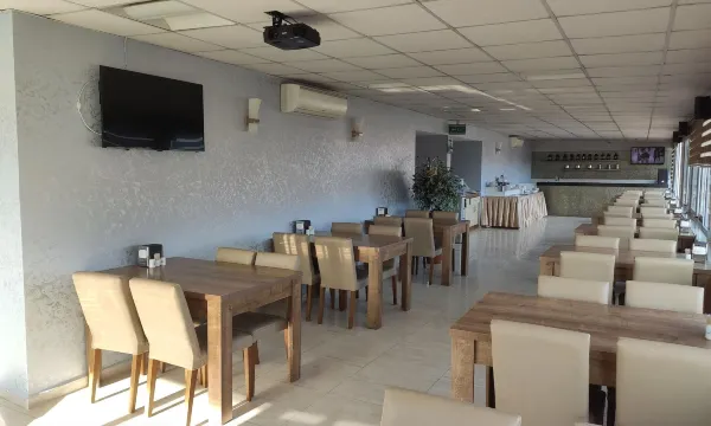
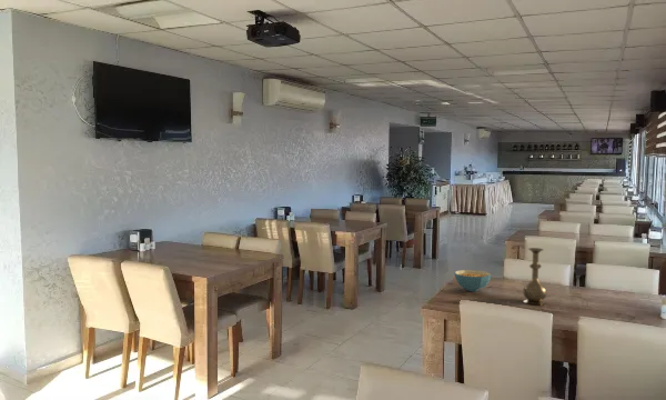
+ vase [522,247,548,306]
+ cereal bowl [454,269,492,292]
